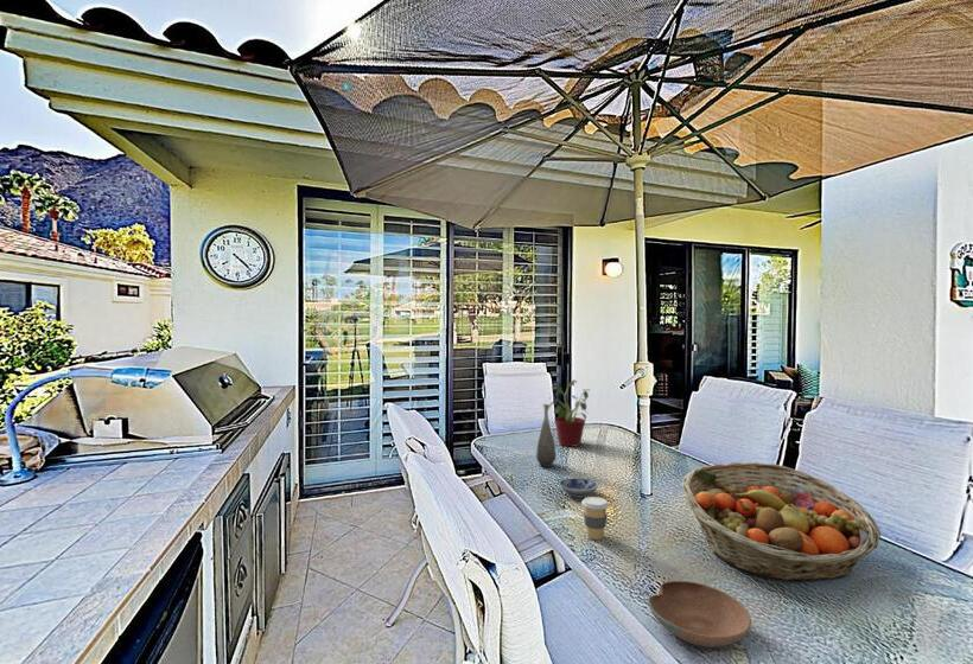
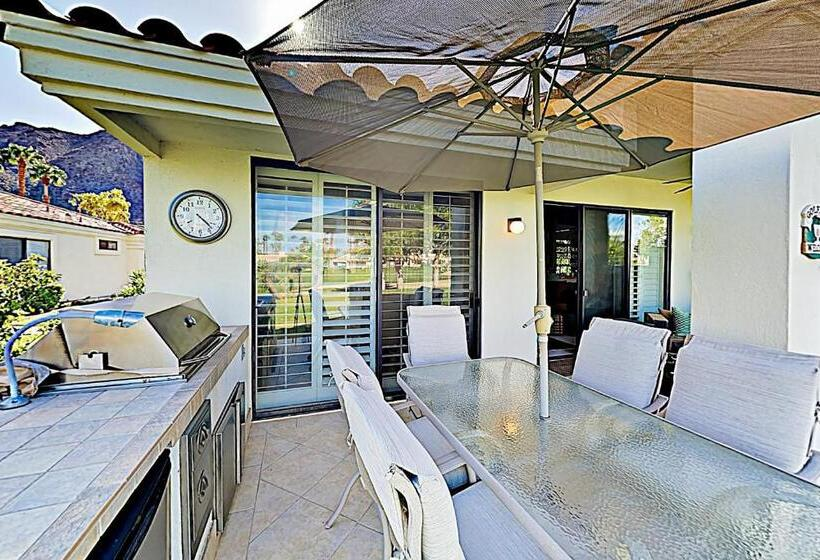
- bowl [558,477,599,499]
- potted plant [548,378,591,448]
- fruit basket [681,461,882,583]
- bottle [535,403,557,468]
- coffee cup [580,496,610,541]
- bowl [647,580,752,649]
